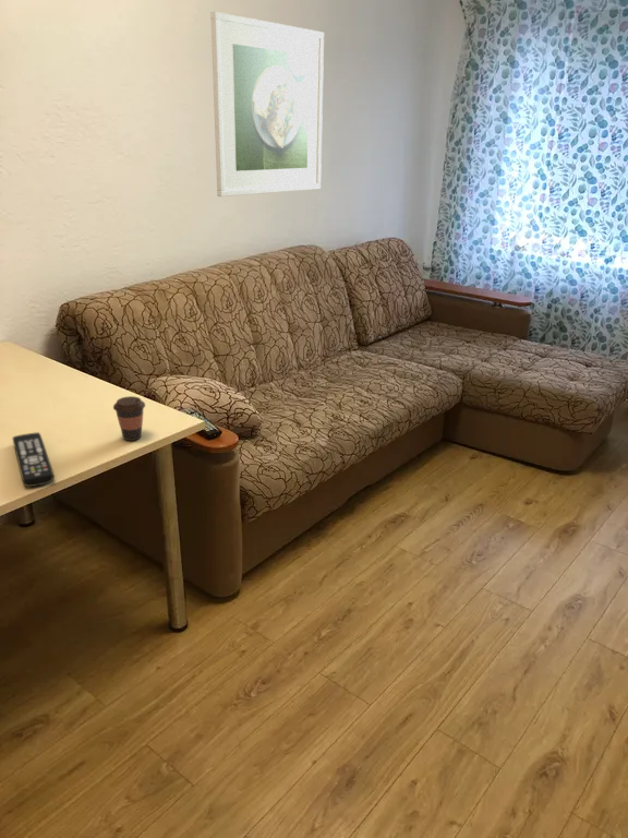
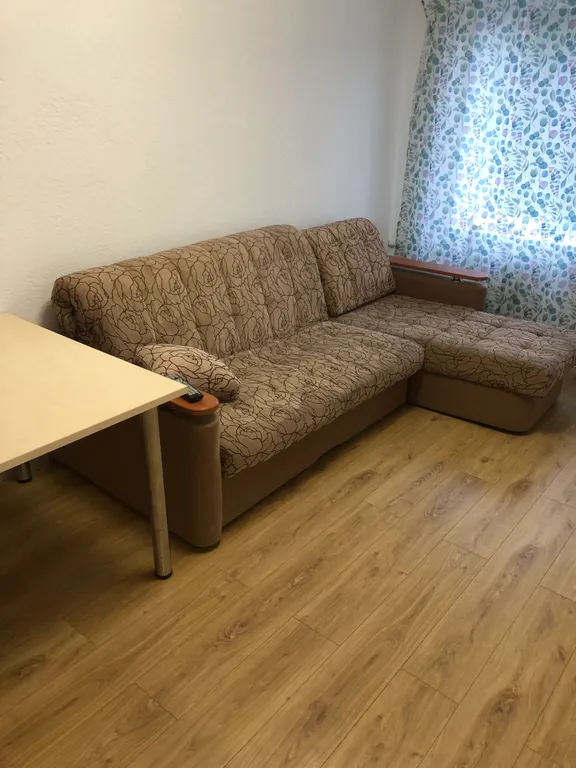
- remote control [12,431,55,488]
- coffee cup [112,395,146,442]
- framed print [209,11,325,197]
